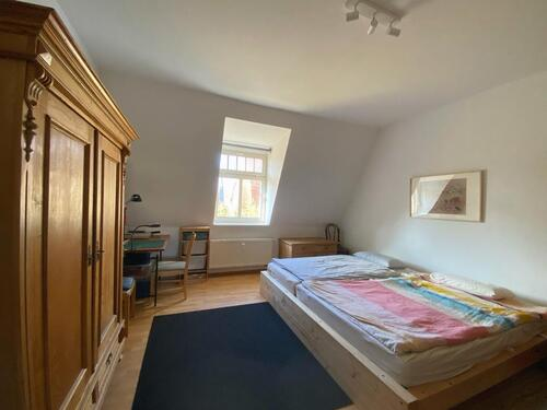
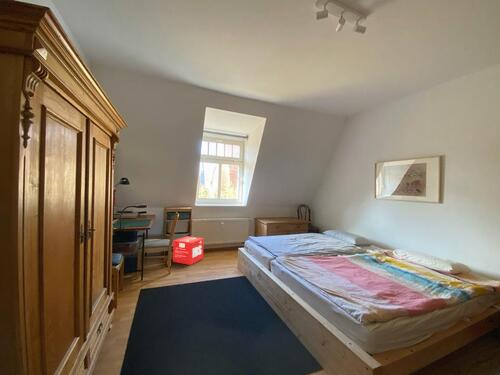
+ product box [172,235,205,266]
